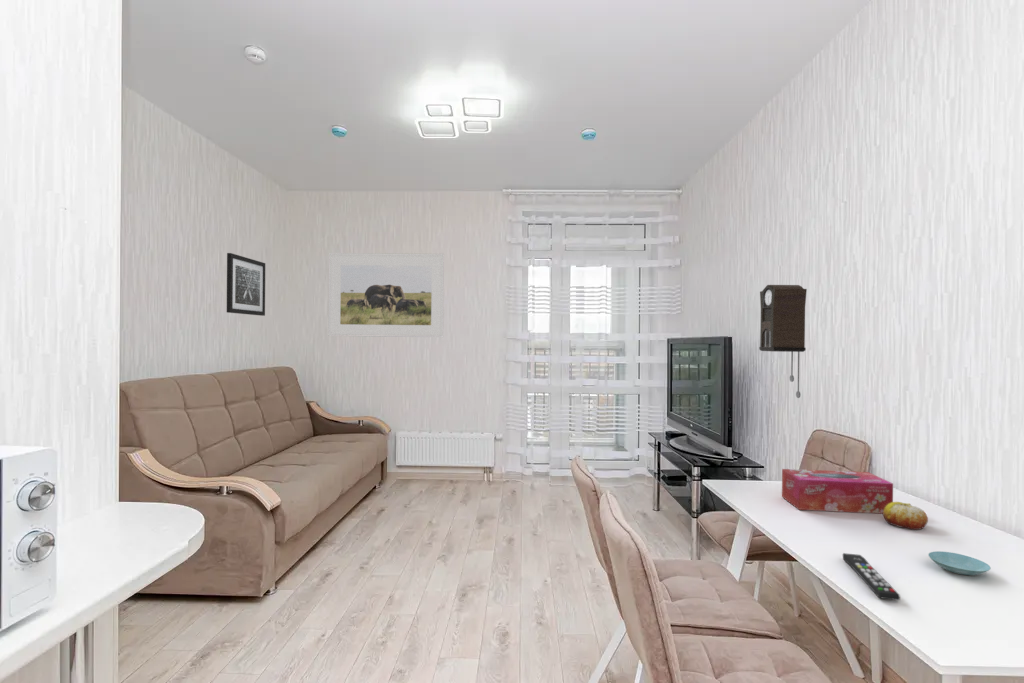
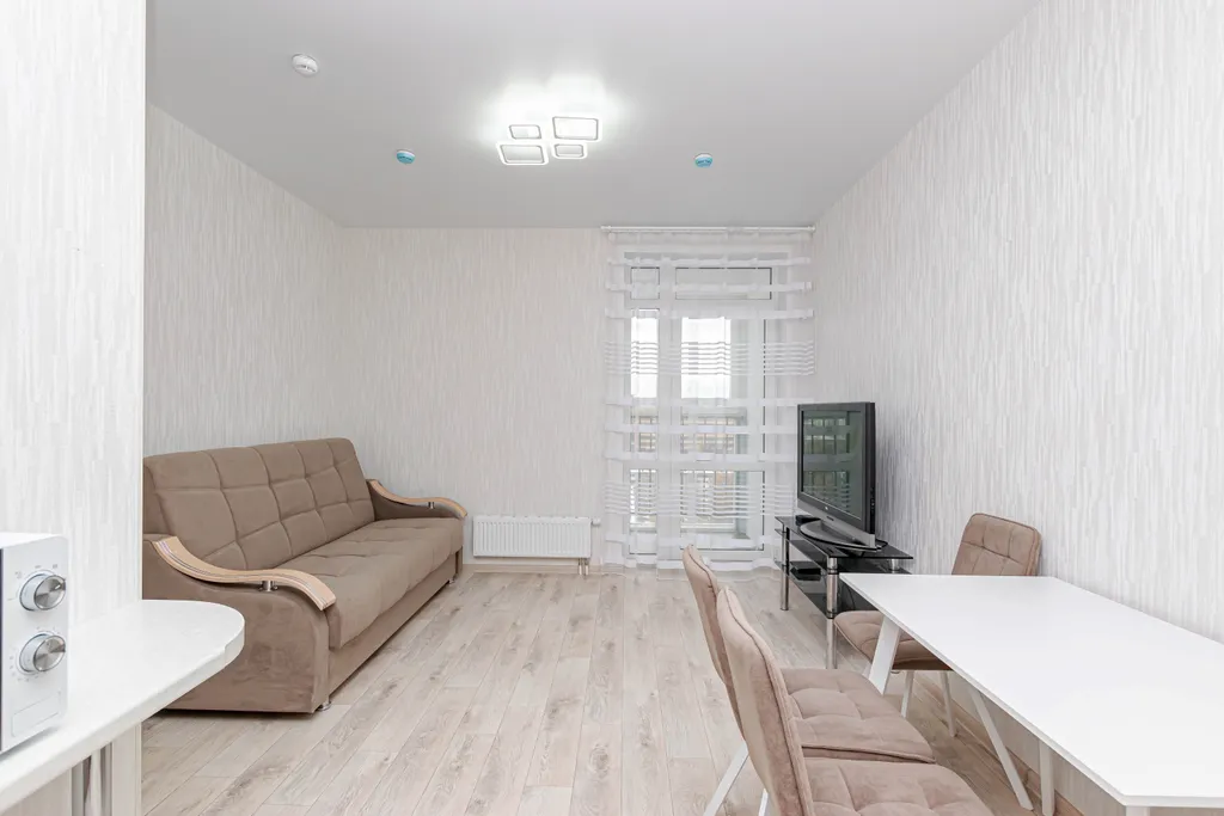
- tissue box [781,468,894,515]
- remote control [842,552,901,601]
- fruit [882,501,929,531]
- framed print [327,252,445,338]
- pendulum clock [758,284,808,399]
- wall art [226,252,266,317]
- saucer [927,550,992,576]
